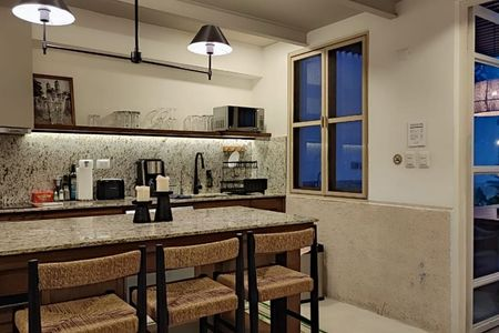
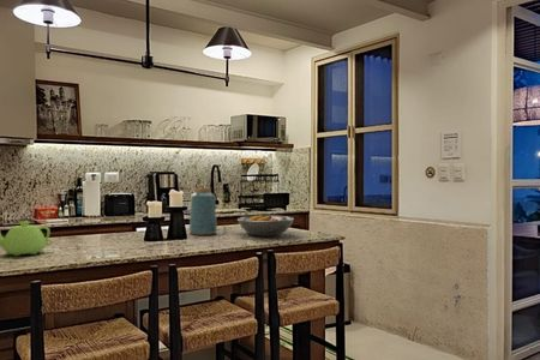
+ fruit bowl [236,214,295,238]
+ vase [188,187,218,236]
+ teapot [0,221,53,257]
